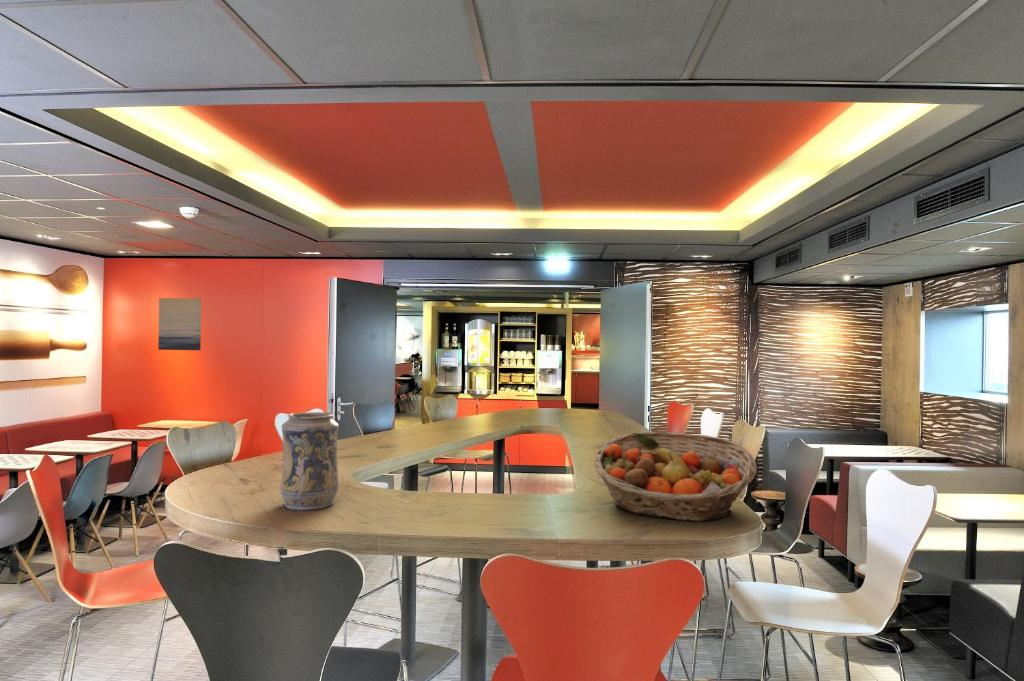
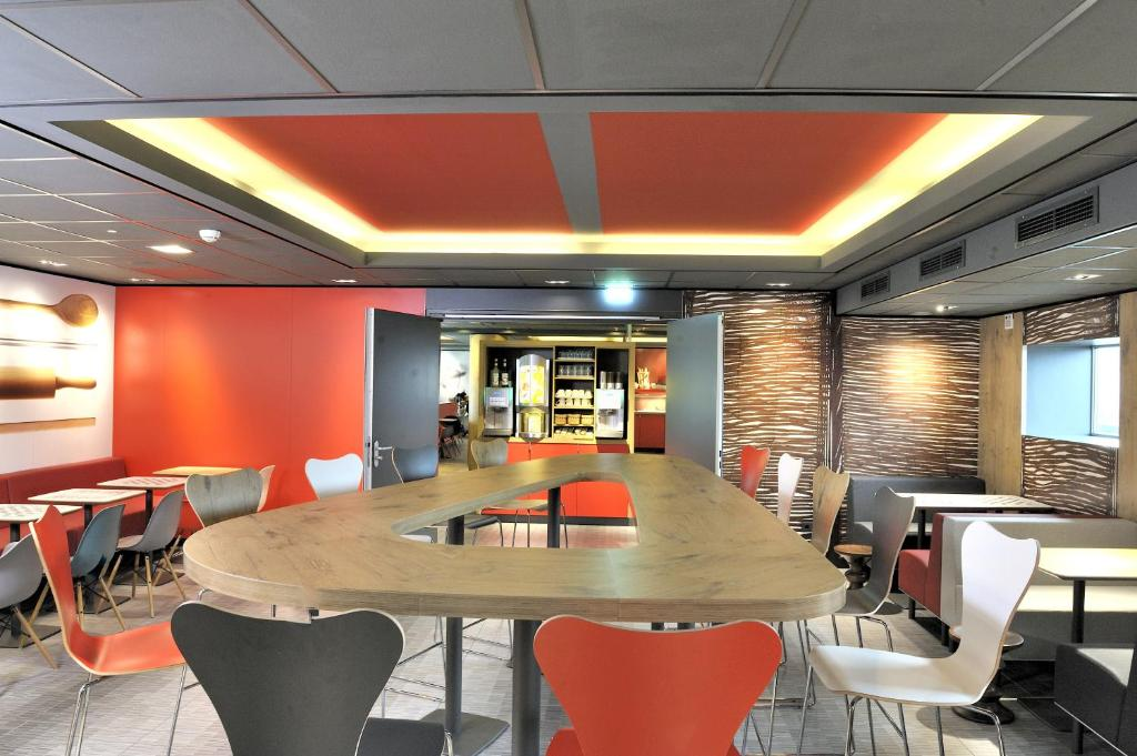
- wall art [157,297,202,351]
- decorative vase [279,411,340,511]
- fruit basket [592,431,758,522]
